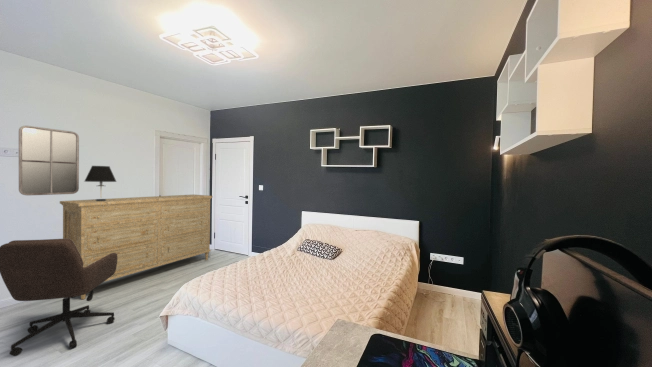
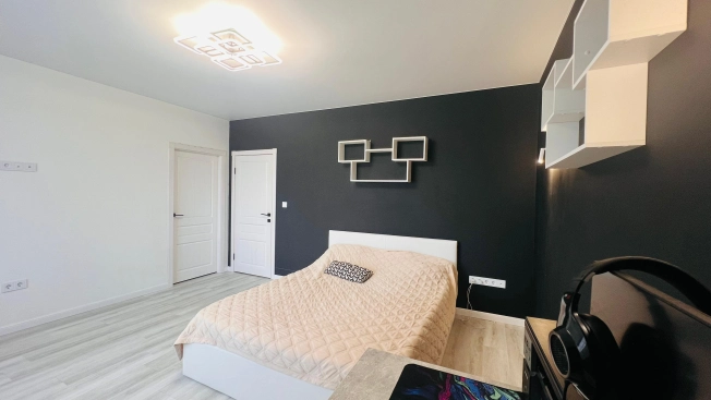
- office chair [0,238,118,357]
- home mirror [18,125,80,196]
- dresser [59,193,213,300]
- table lamp [83,165,118,201]
